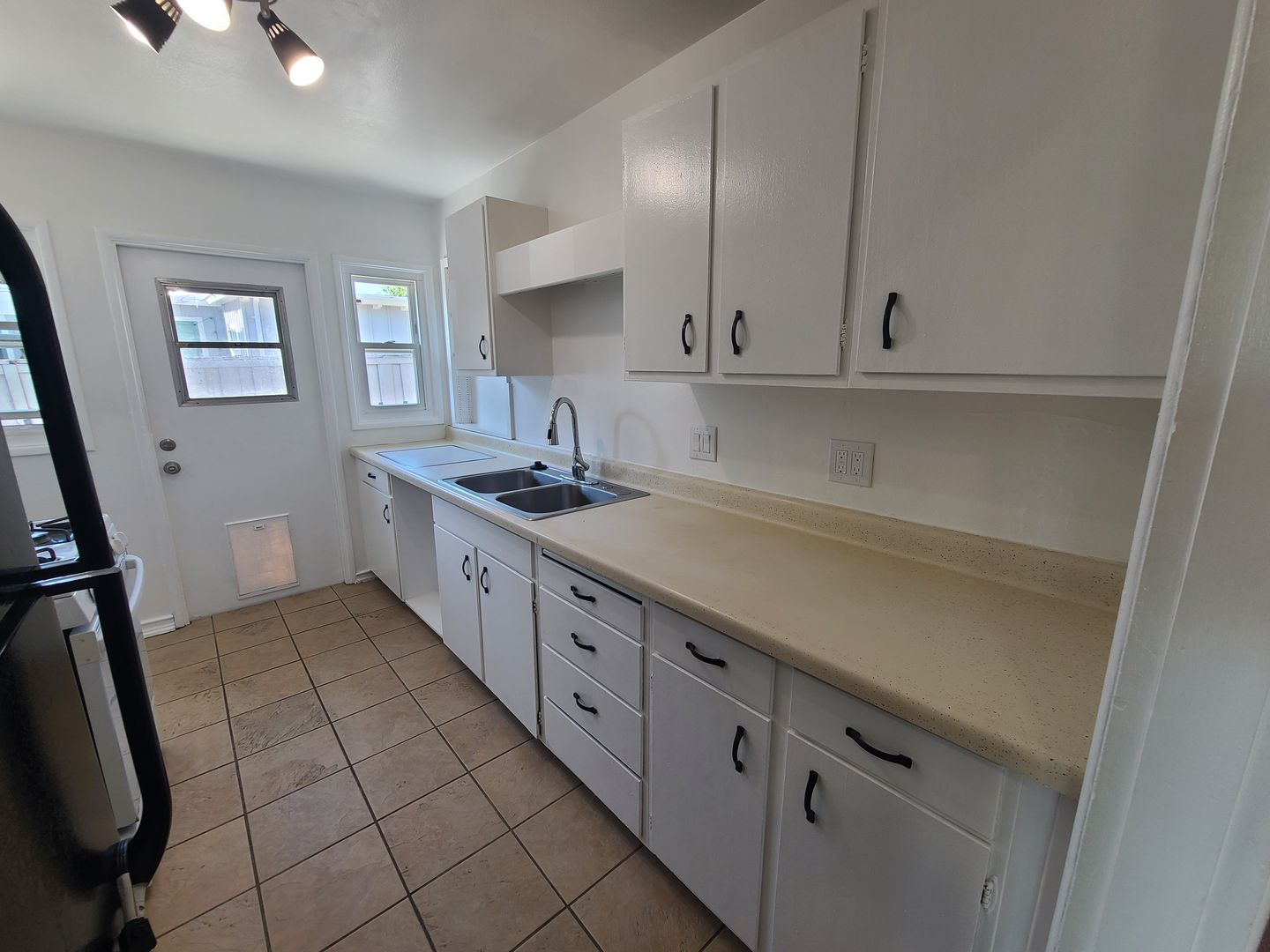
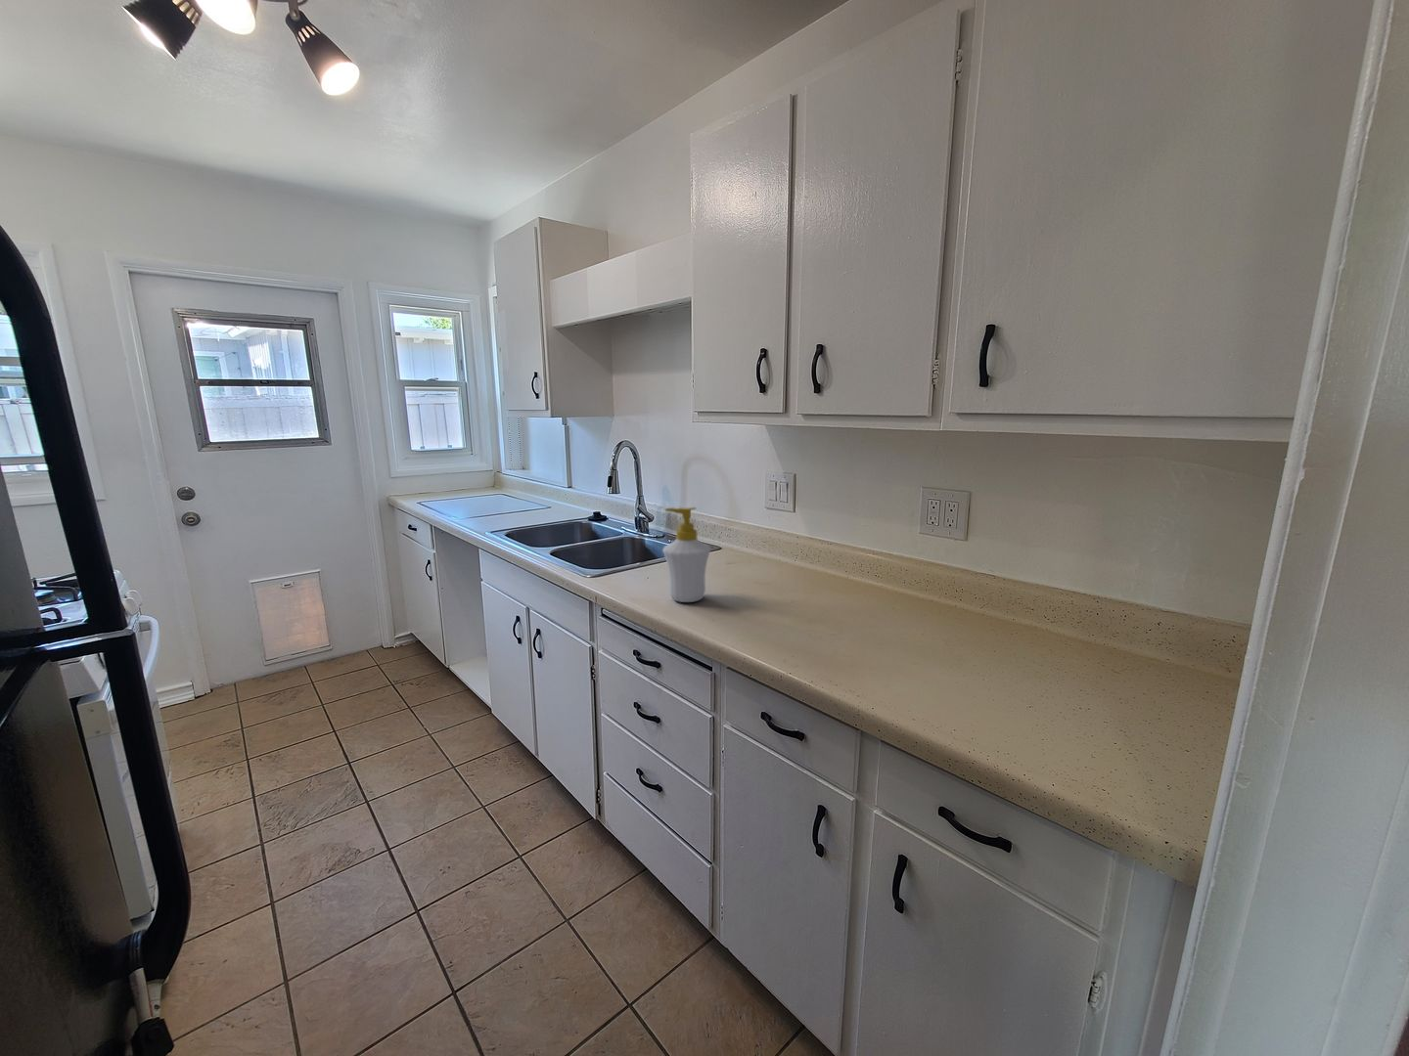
+ soap bottle [661,507,712,603]
